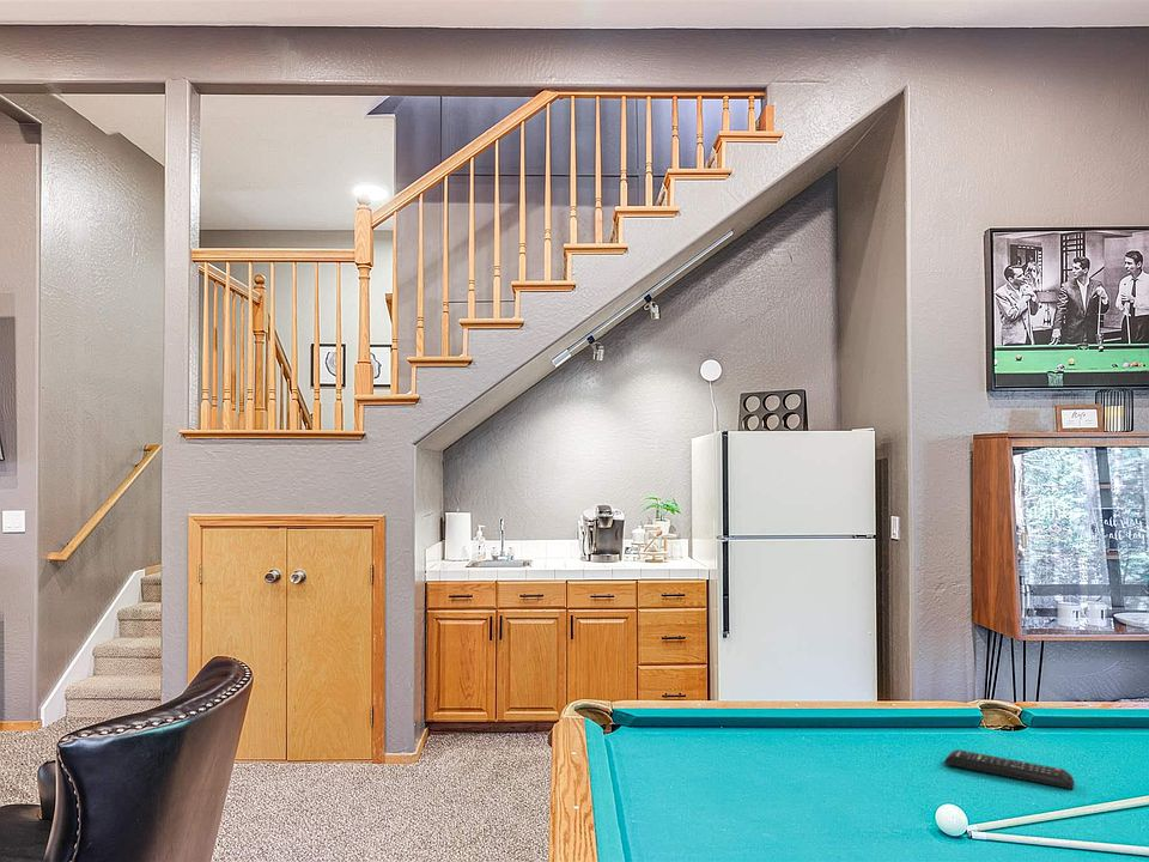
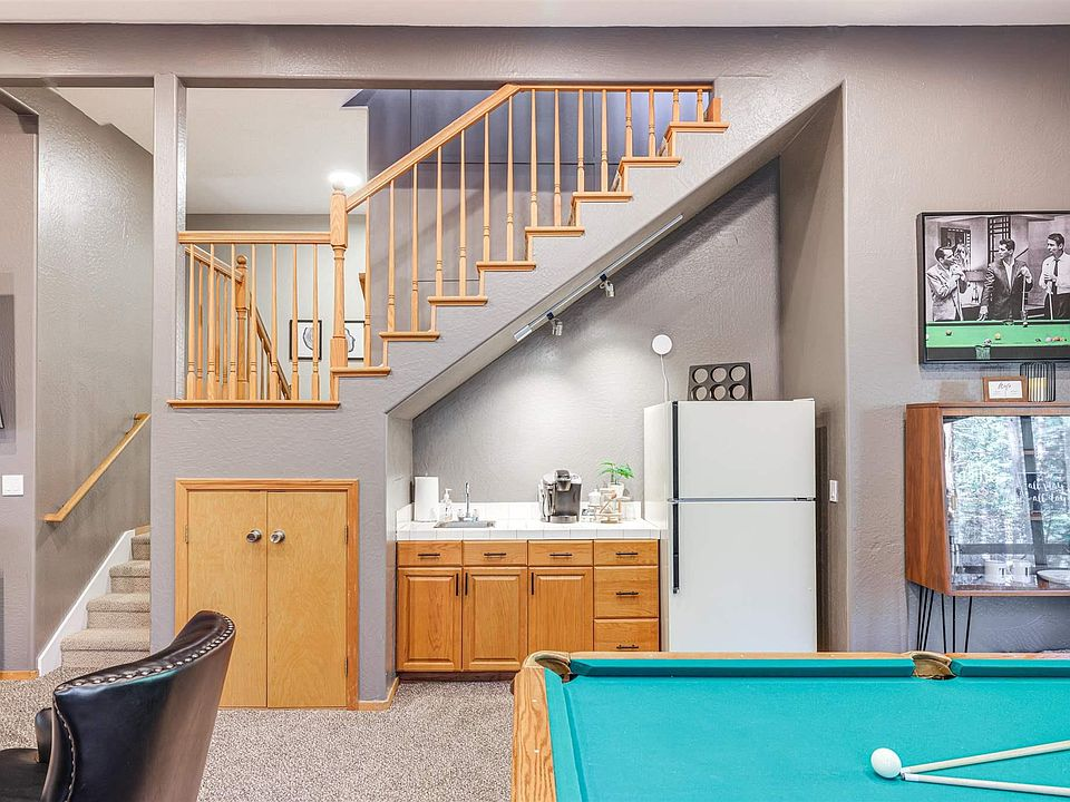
- remote control [943,748,1076,790]
